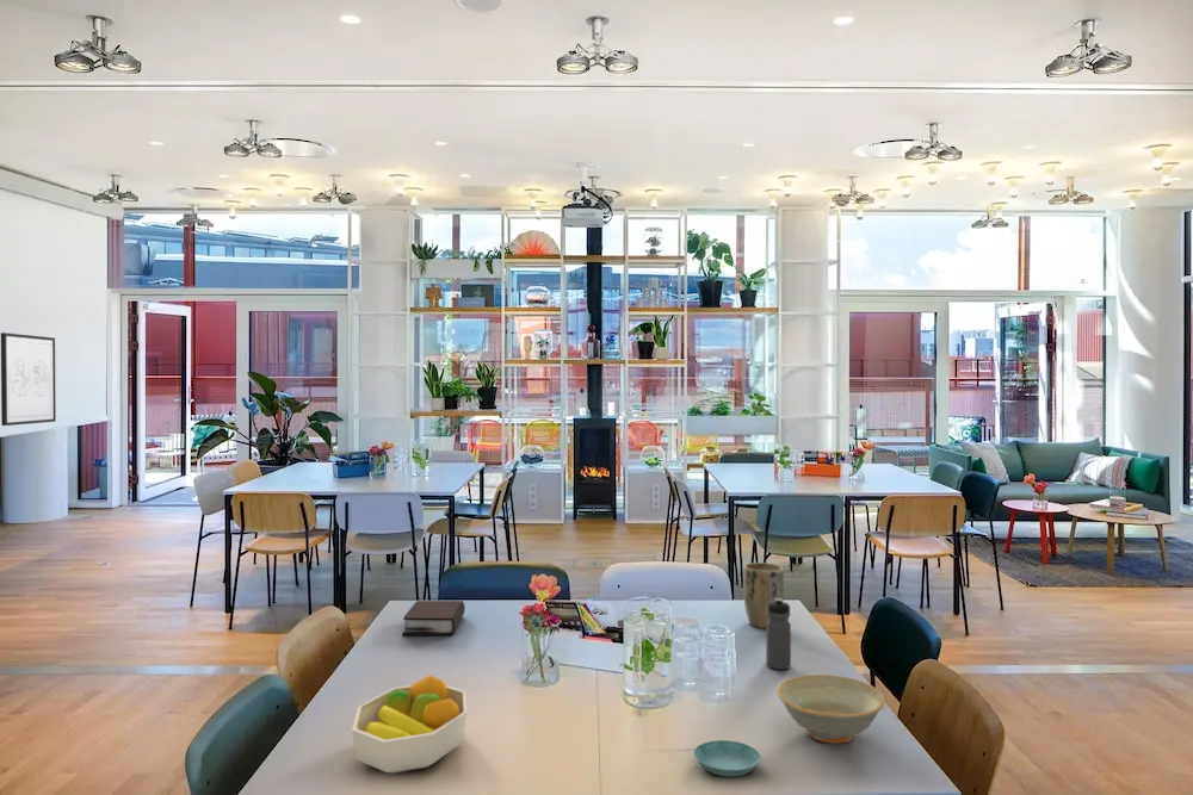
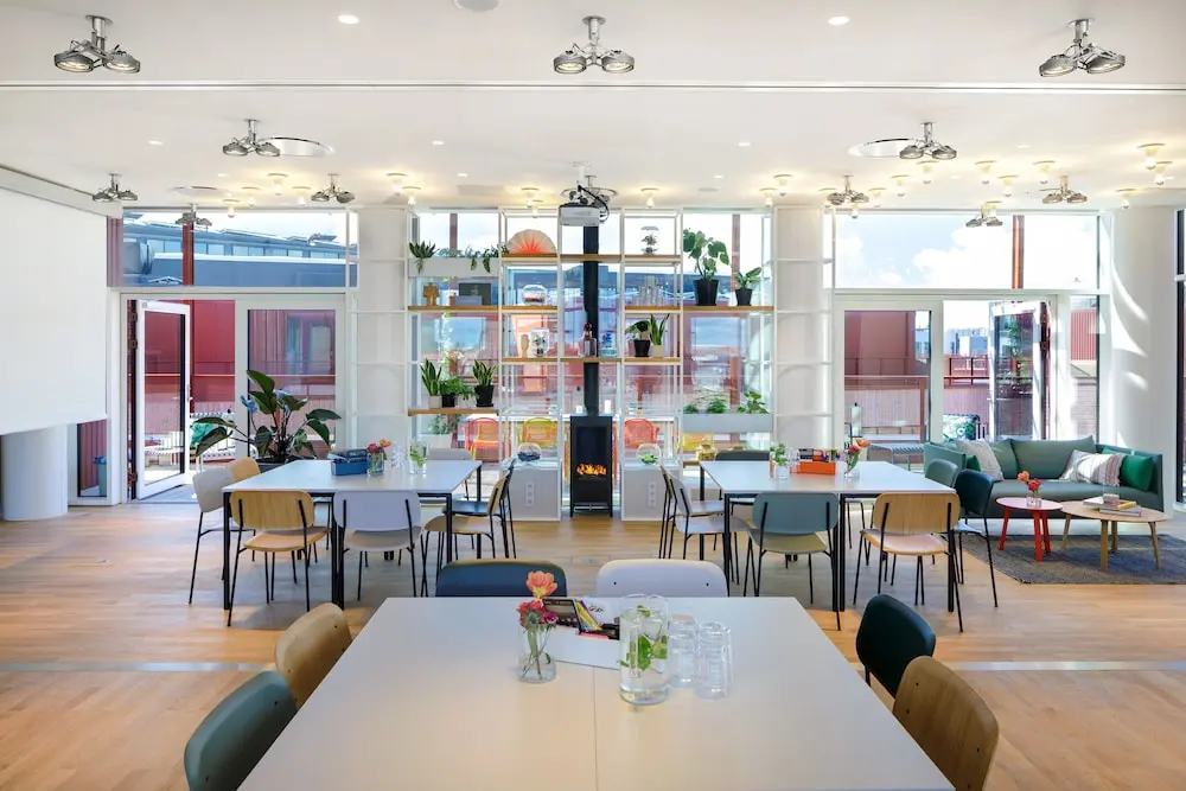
- saucer [693,739,762,778]
- wall art [0,331,57,427]
- water bottle [765,598,792,671]
- fruit bowl [351,673,468,775]
- plant pot [742,561,785,629]
- bible [401,600,466,636]
- dish [775,673,885,745]
